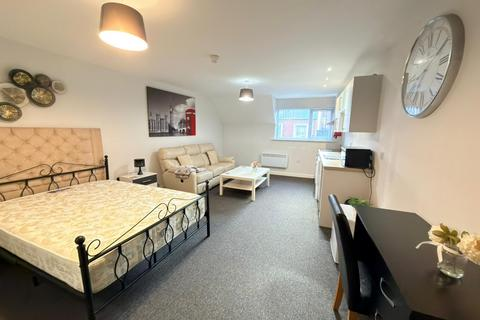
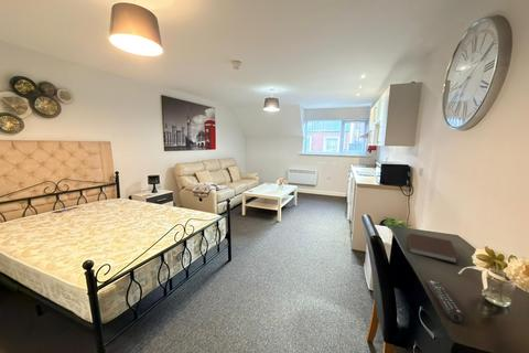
+ notebook [408,233,460,265]
+ remote control [424,279,466,323]
